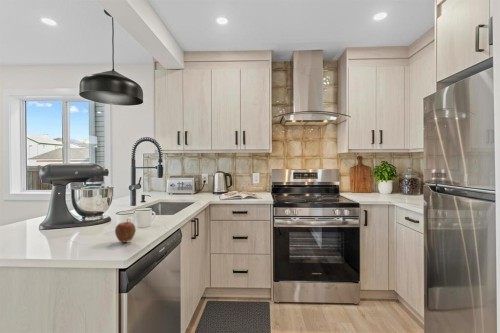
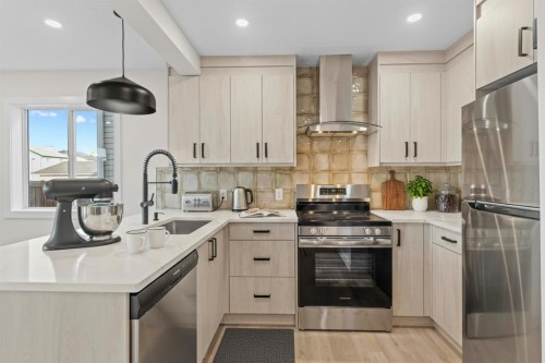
- apple [114,218,137,243]
